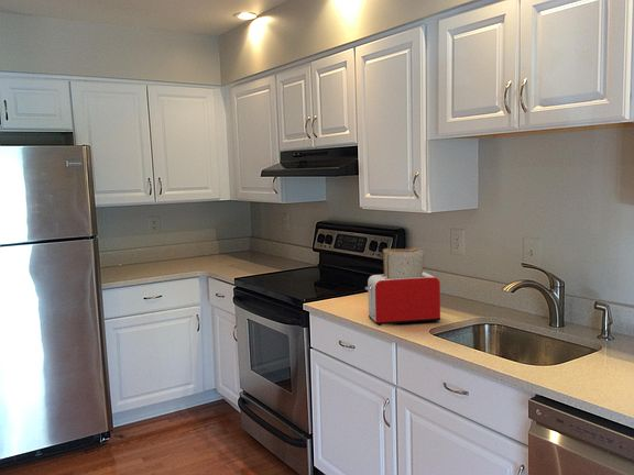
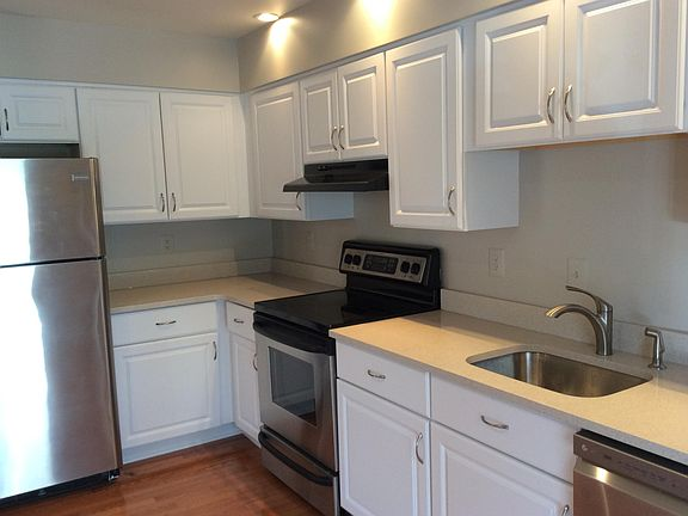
- toaster [364,246,441,327]
